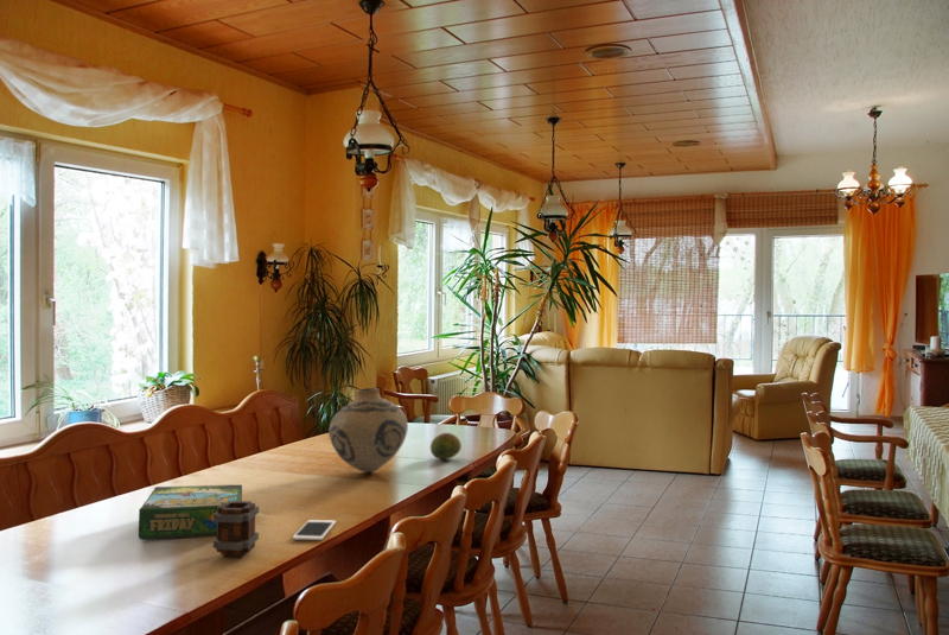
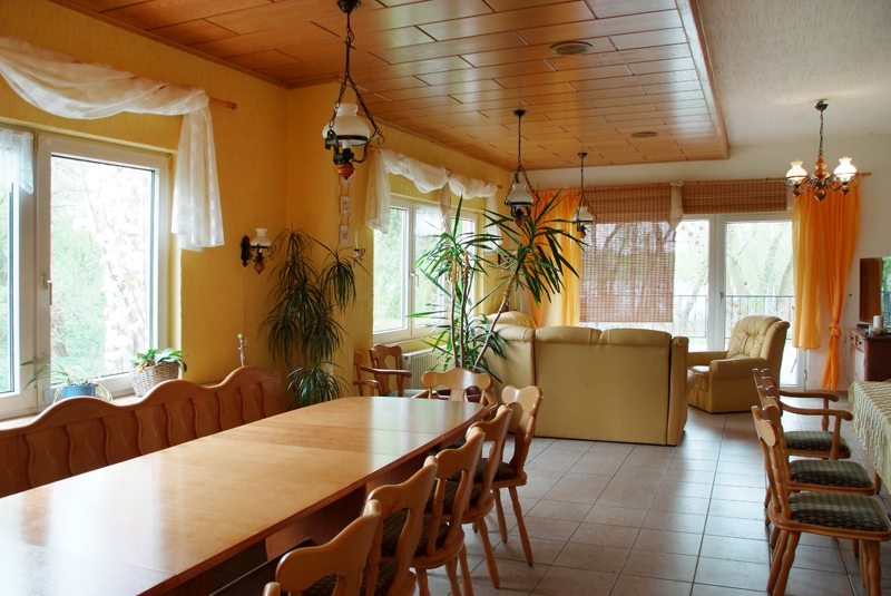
- fruit [429,432,463,461]
- vase [327,387,409,474]
- cell phone [292,519,337,541]
- board game [138,483,243,540]
- mug [212,500,260,559]
